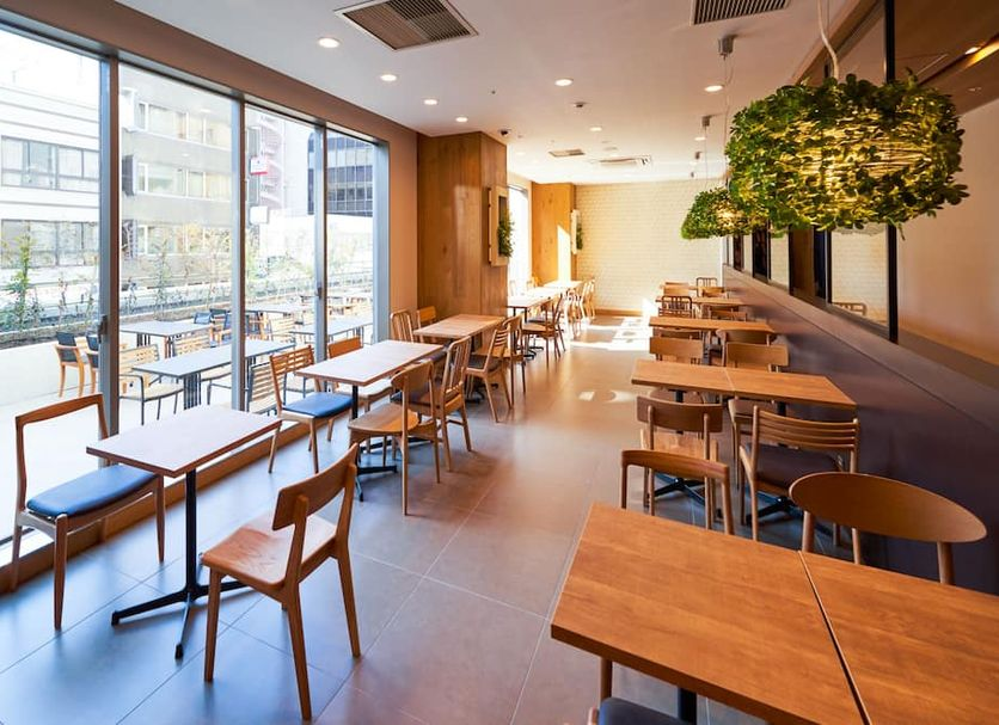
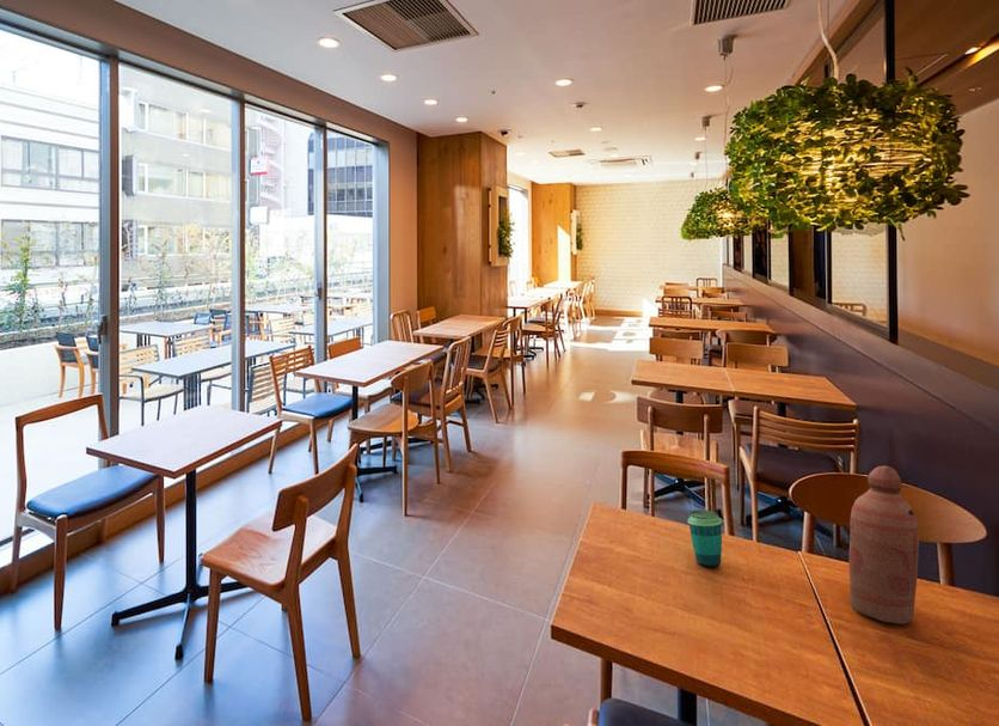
+ bottle [848,465,920,626]
+ cup [687,508,723,568]
